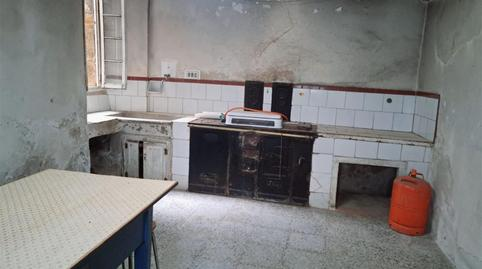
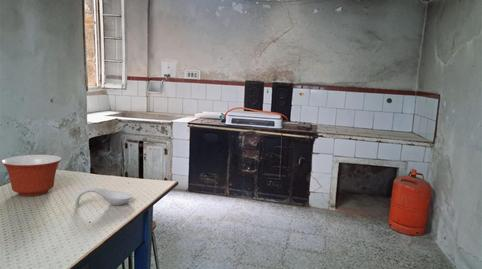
+ mixing bowl [0,154,63,197]
+ spoon rest [74,187,133,207]
